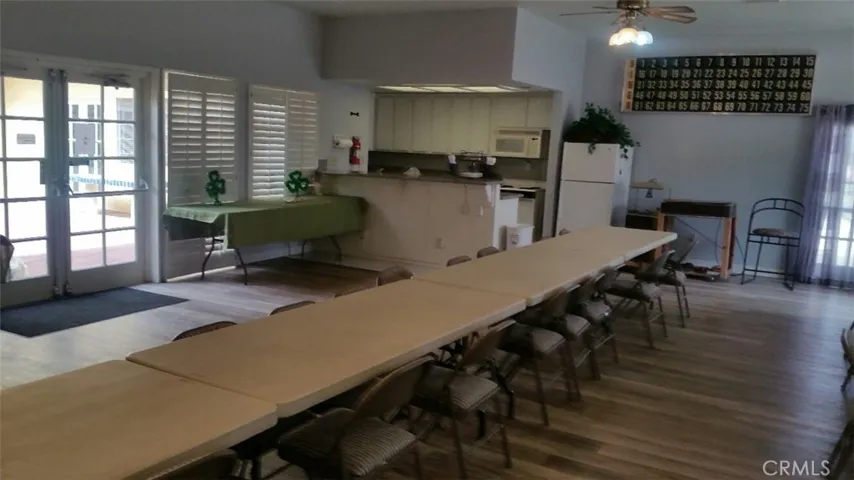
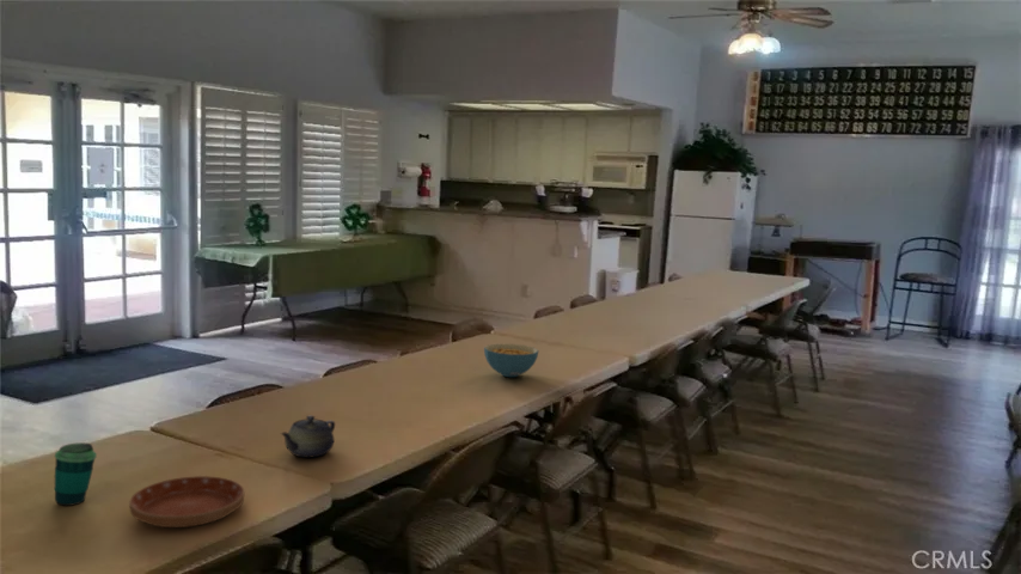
+ teapot [280,415,336,459]
+ cereal bowl [483,343,539,378]
+ cup [54,441,98,507]
+ saucer [128,475,245,529]
